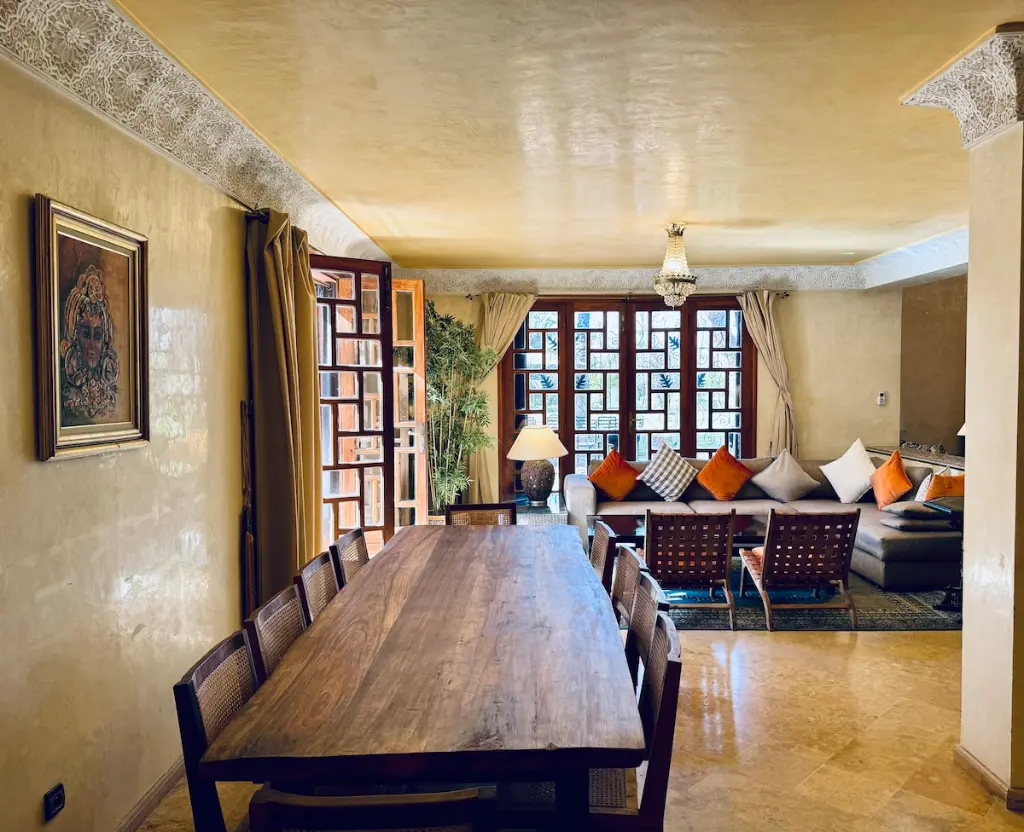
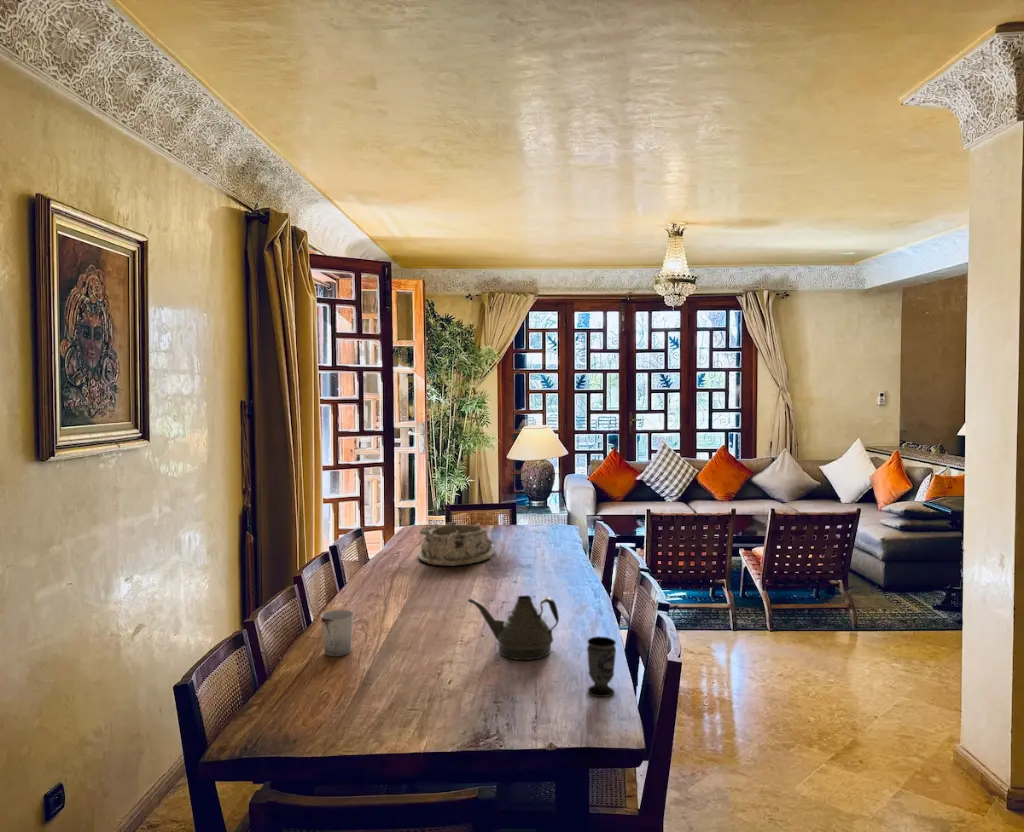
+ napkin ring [417,521,496,567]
+ cup [586,636,617,698]
+ teapot [467,595,560,661]
+ cup [320,609,355,657]
